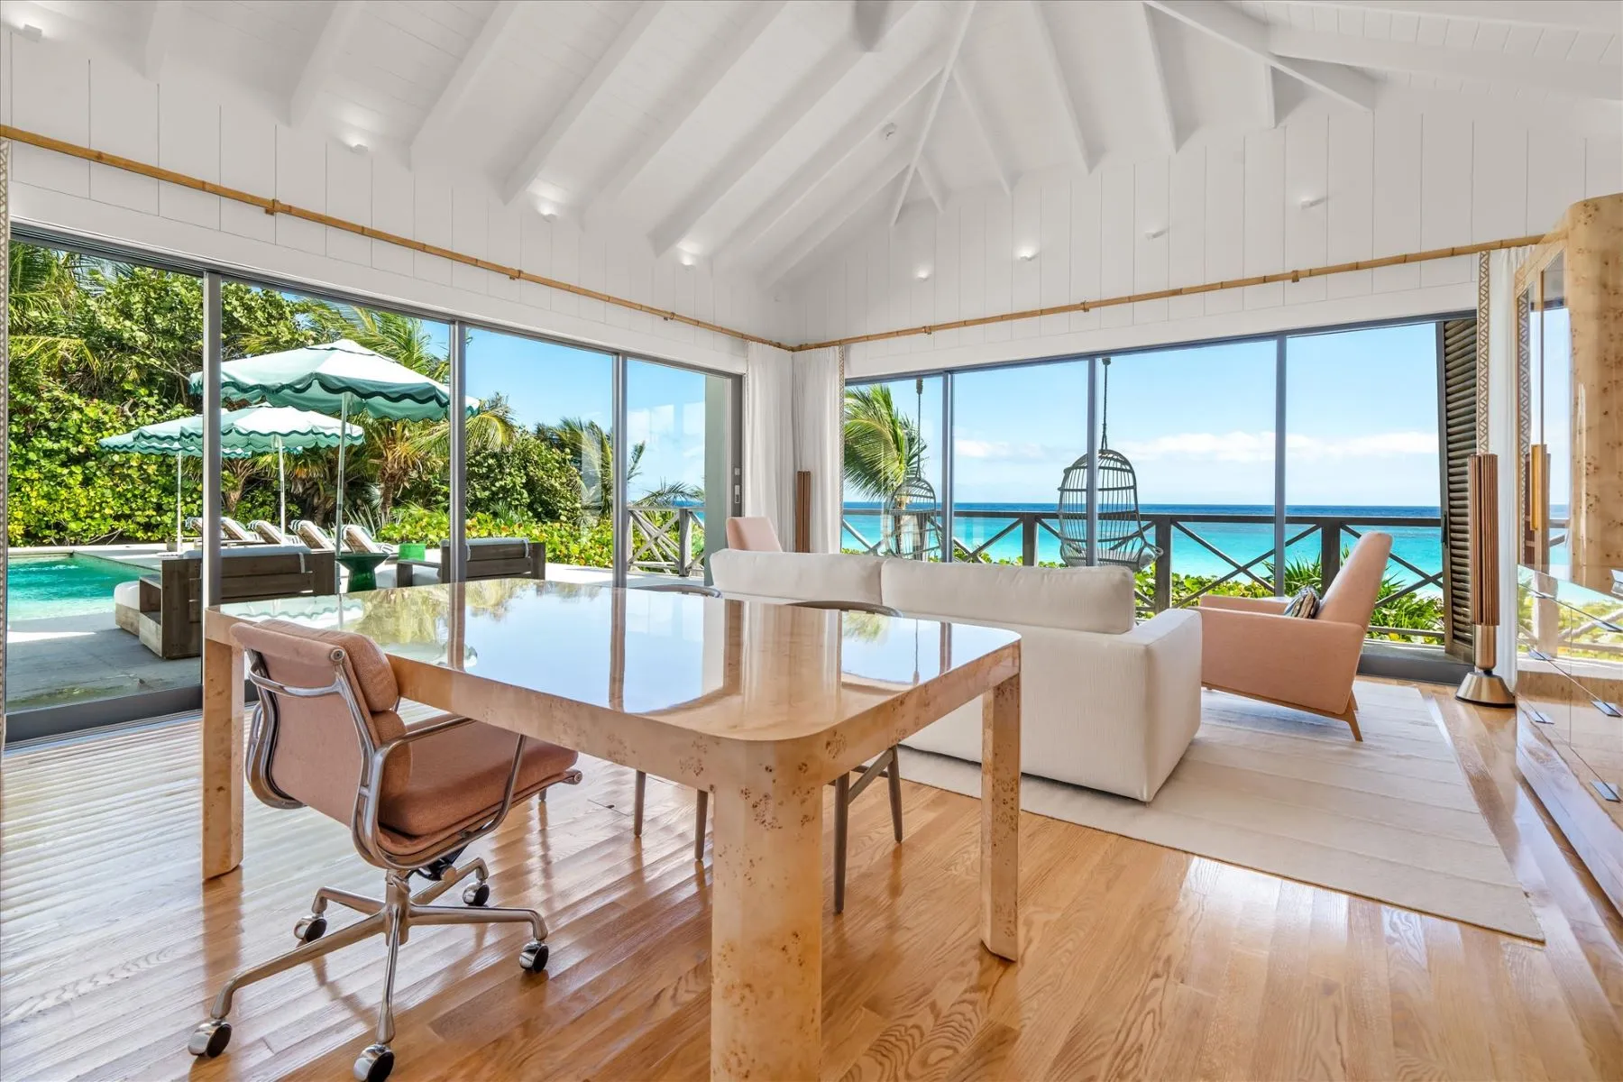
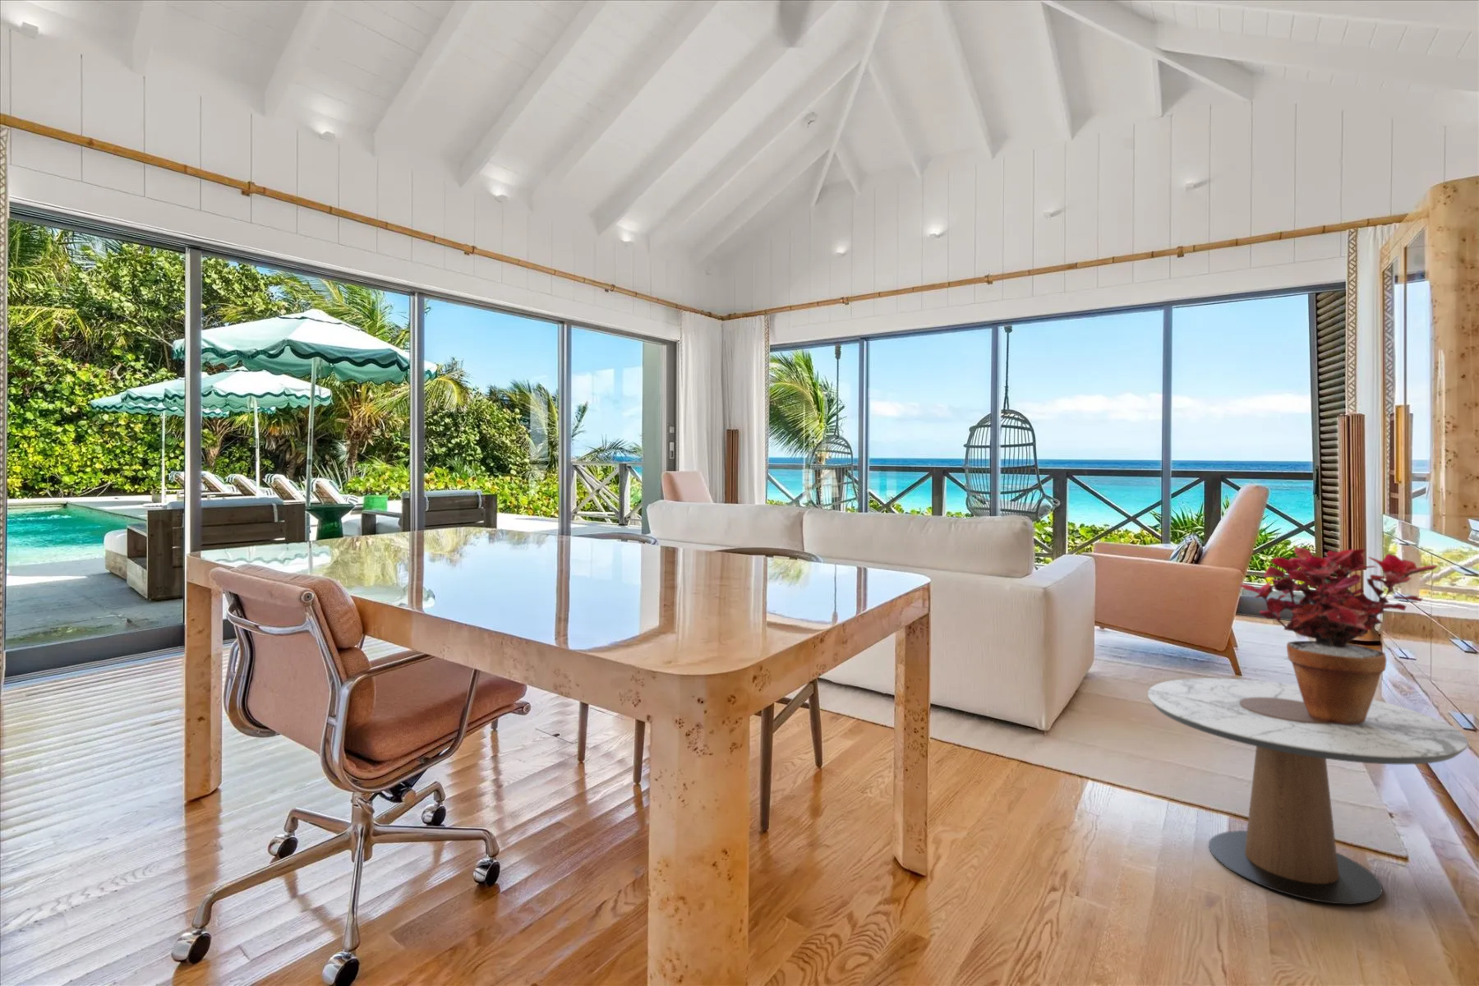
+ side table [1147,677,1469,906]
+ potted plant [1239,547,1438,724]
